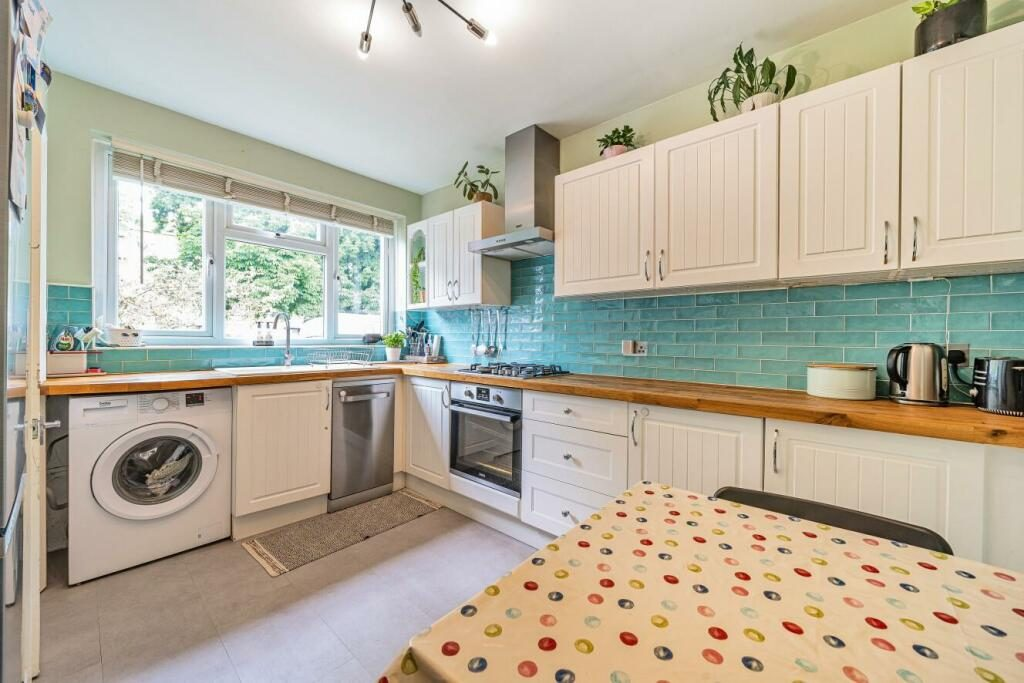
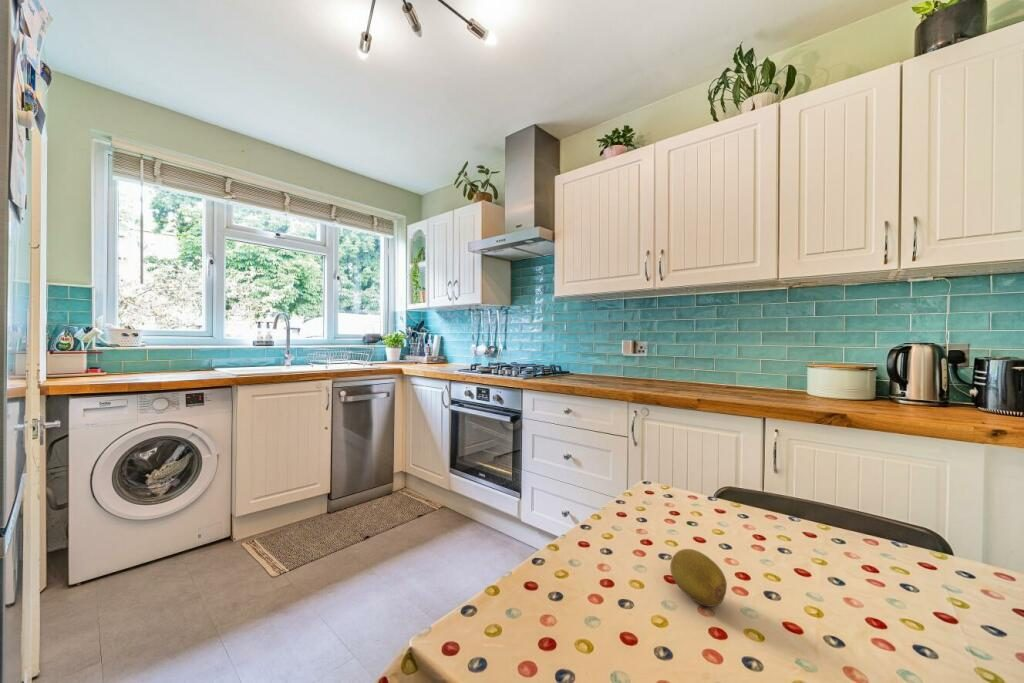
+ fruit [669,548,728,608]
